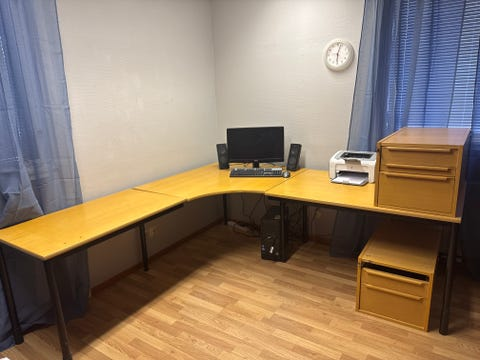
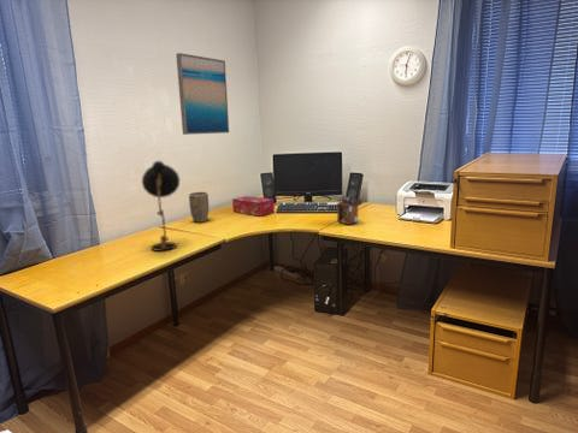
+ wall art [175,52,230,136]
+ tissue box [231,195,276,218]
+ desk organizer [336,194,359,226]
+ desk lamp [141,160,181,253]
+ plant pot [188,191,210,224]
